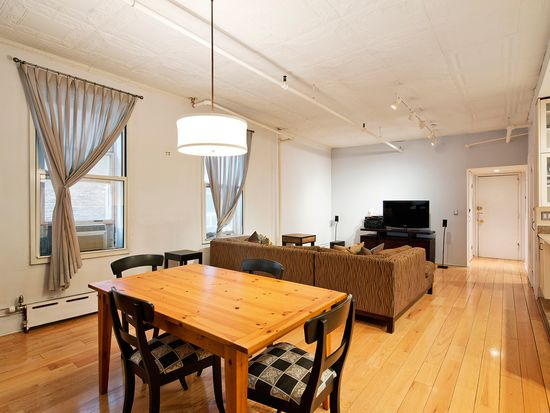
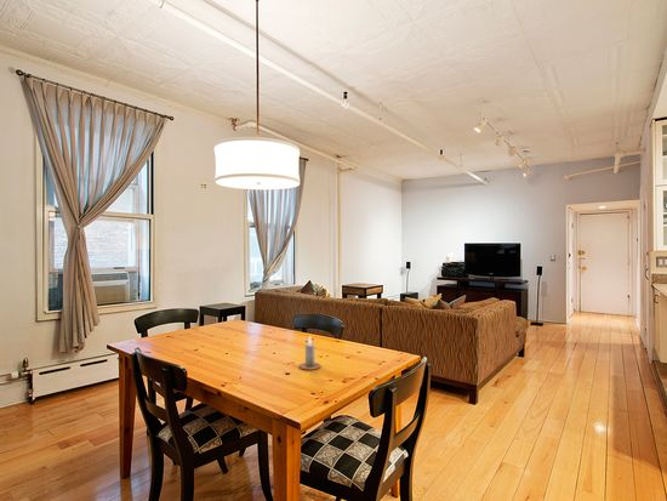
+ candle [298,335,321,371]
